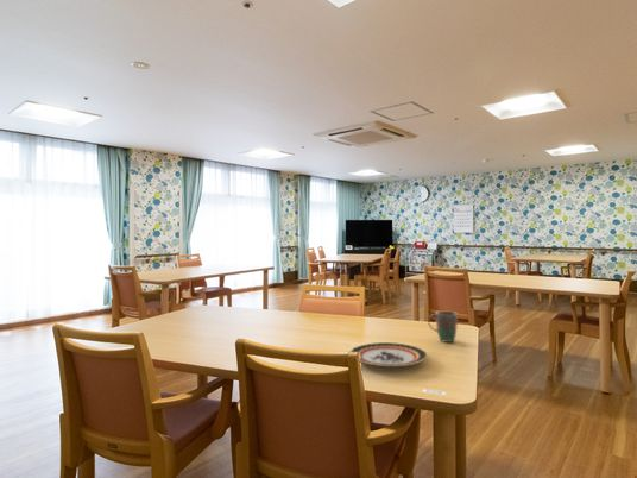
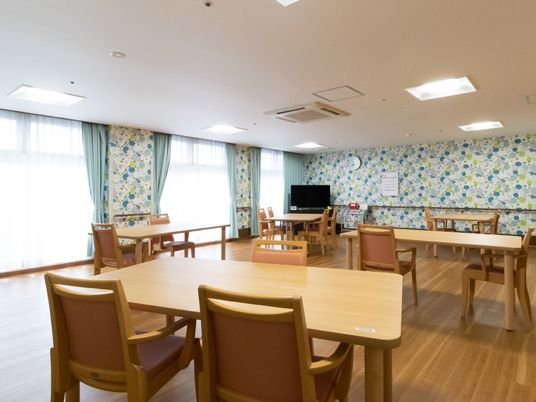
- plate [349,341,429,367]
- mug [427,310,459,344]
